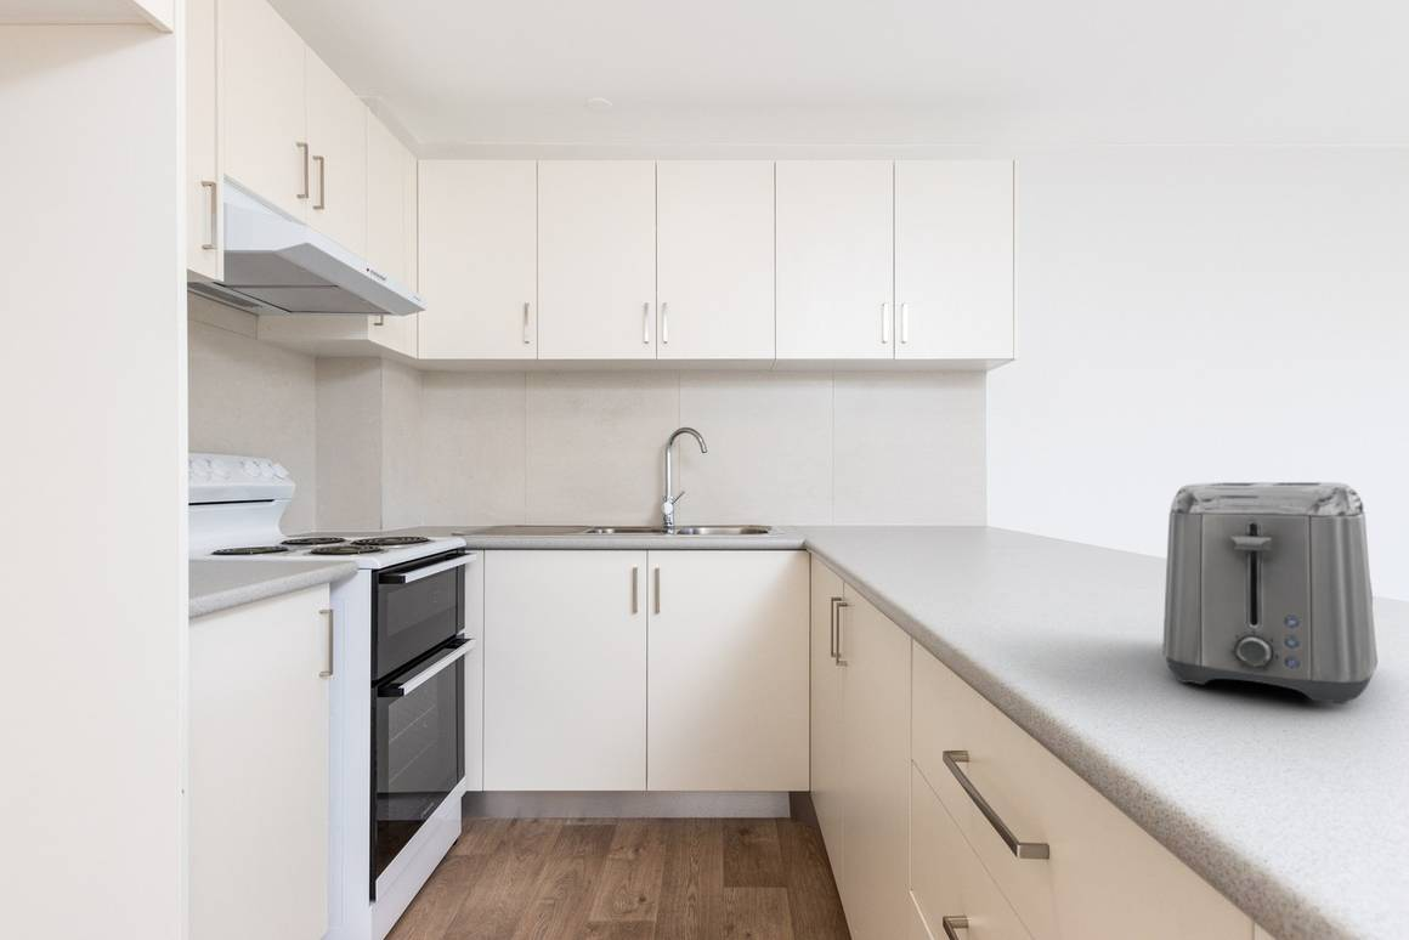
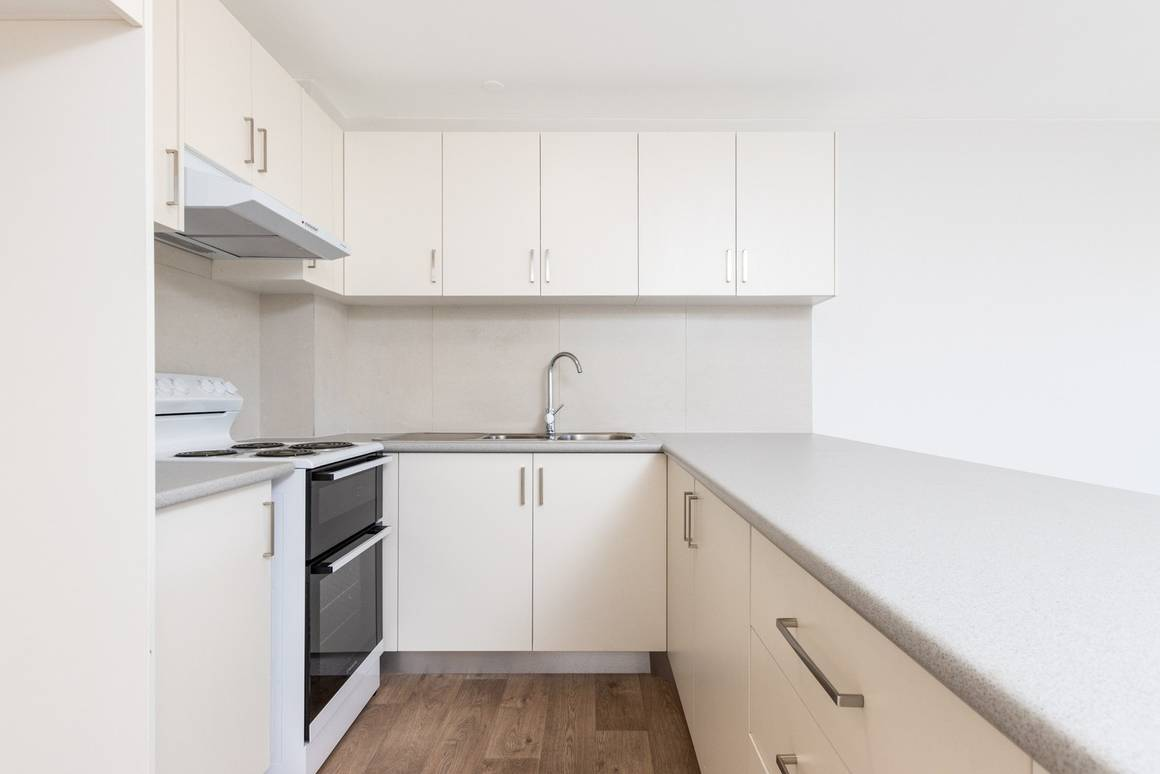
- toaster [1161,481,1379,706]
